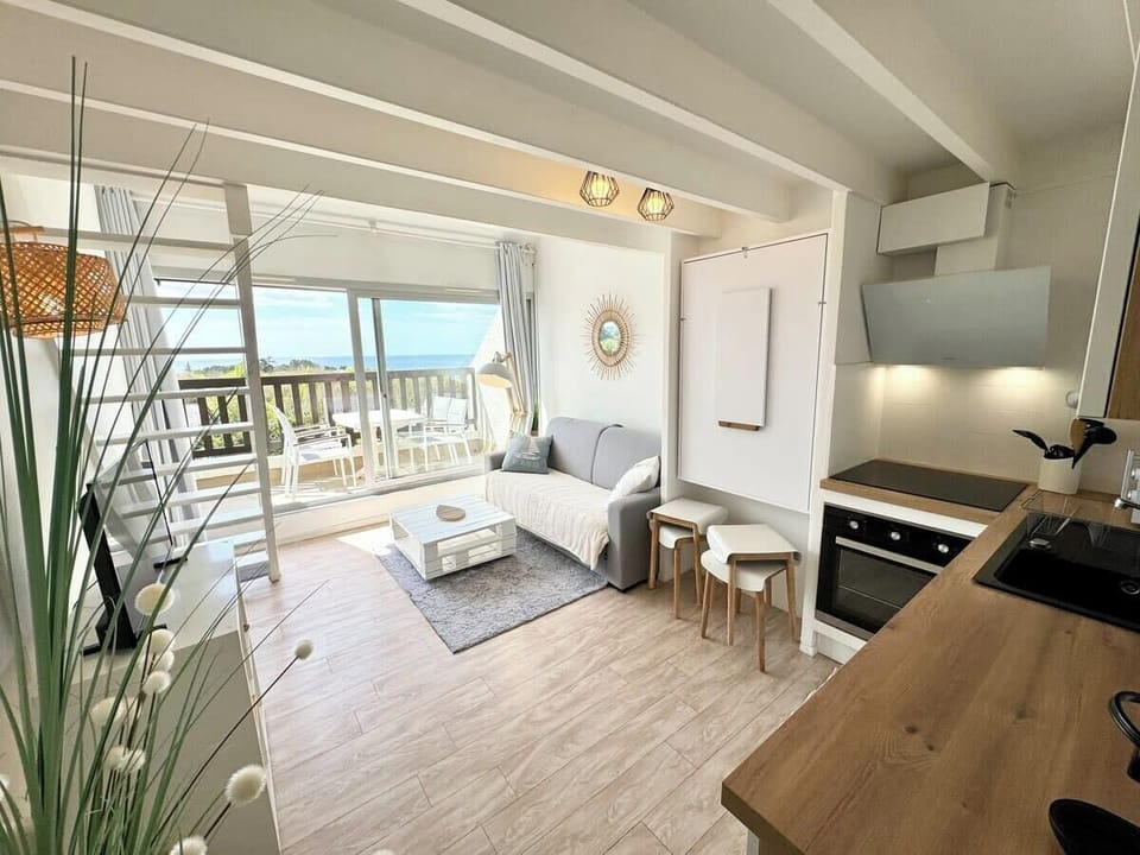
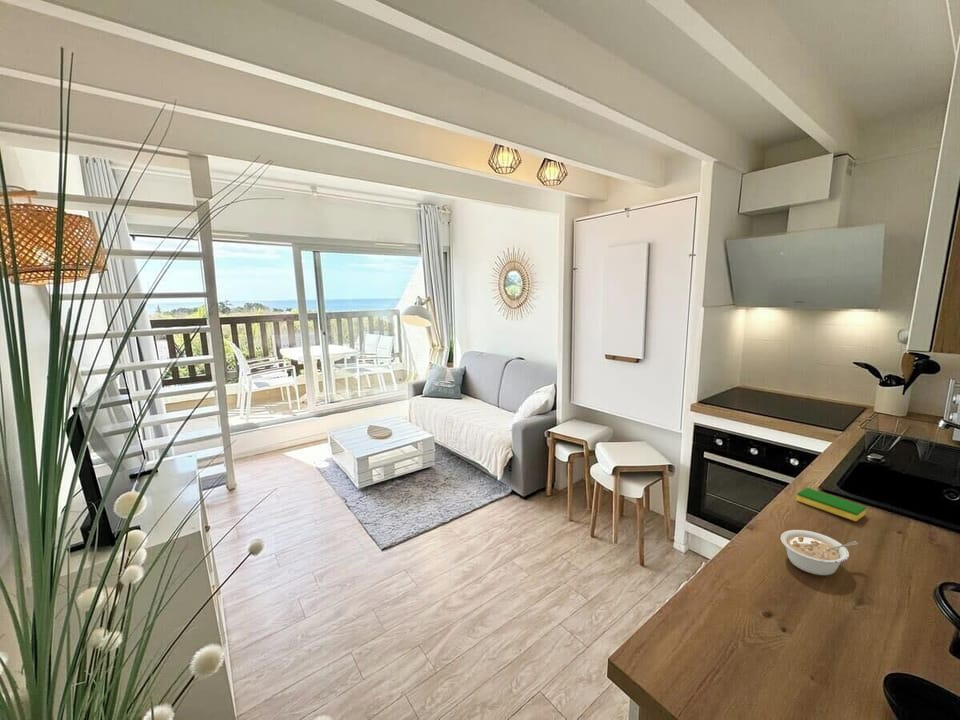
+ legume [779,529,859,576]
+ dish sponge [795,487,867,522]
